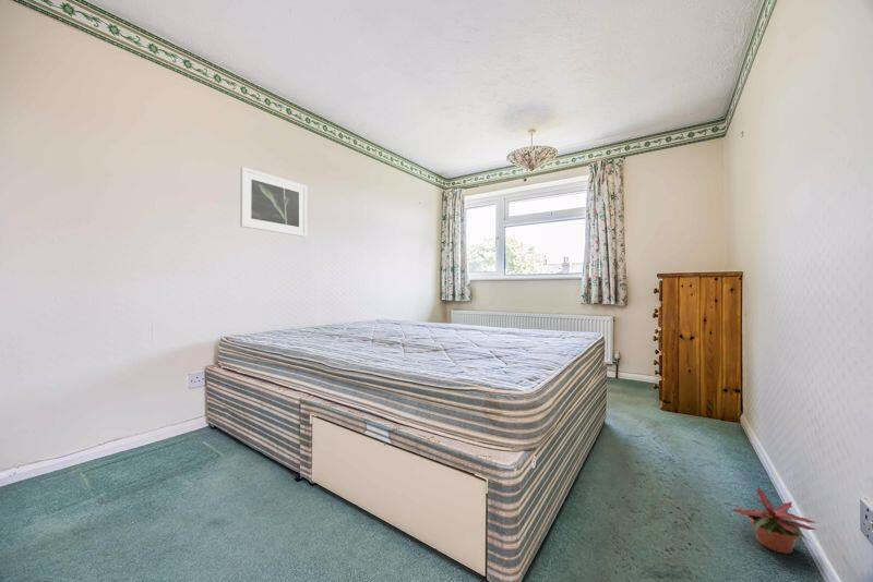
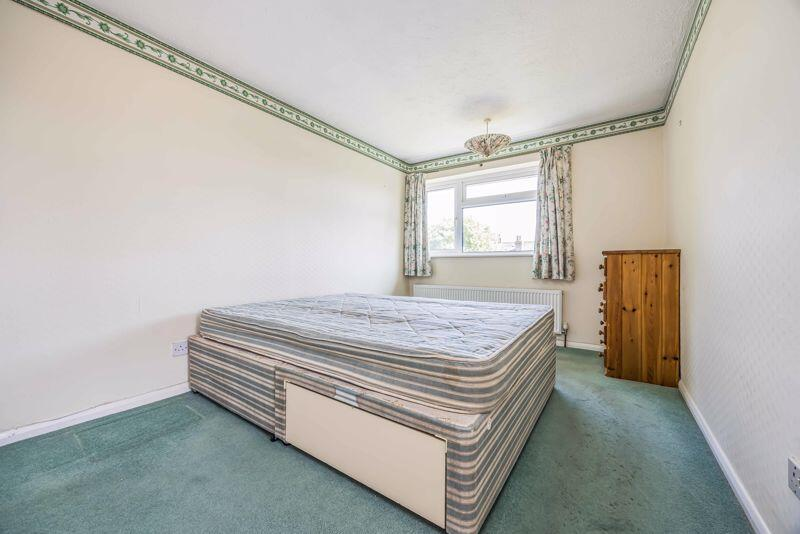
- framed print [239,166,308,238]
- potted plant [731,486,816,555]
